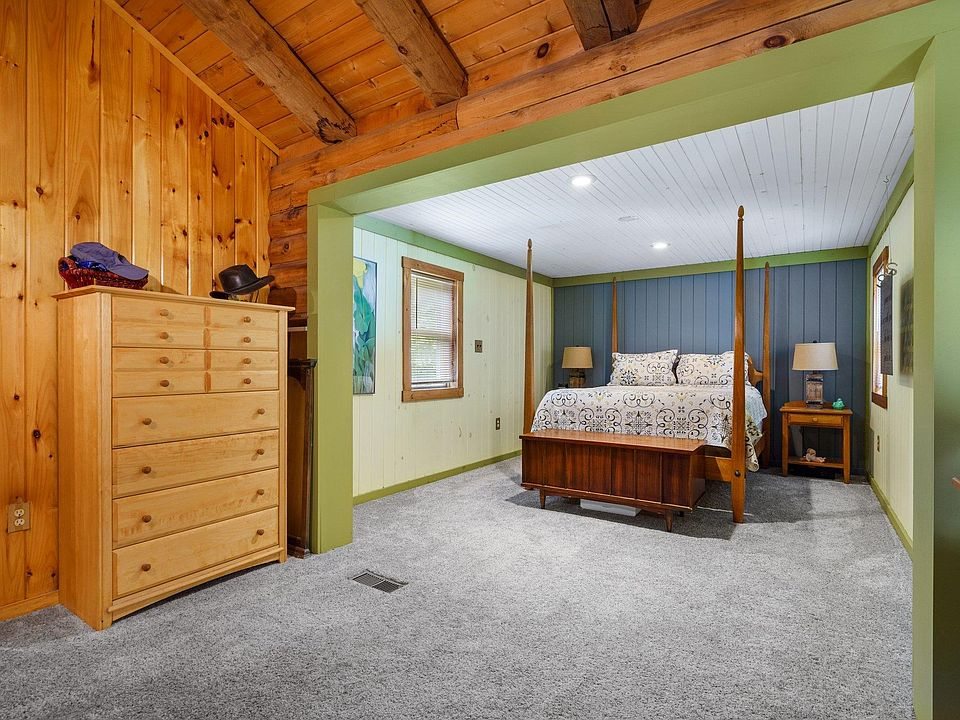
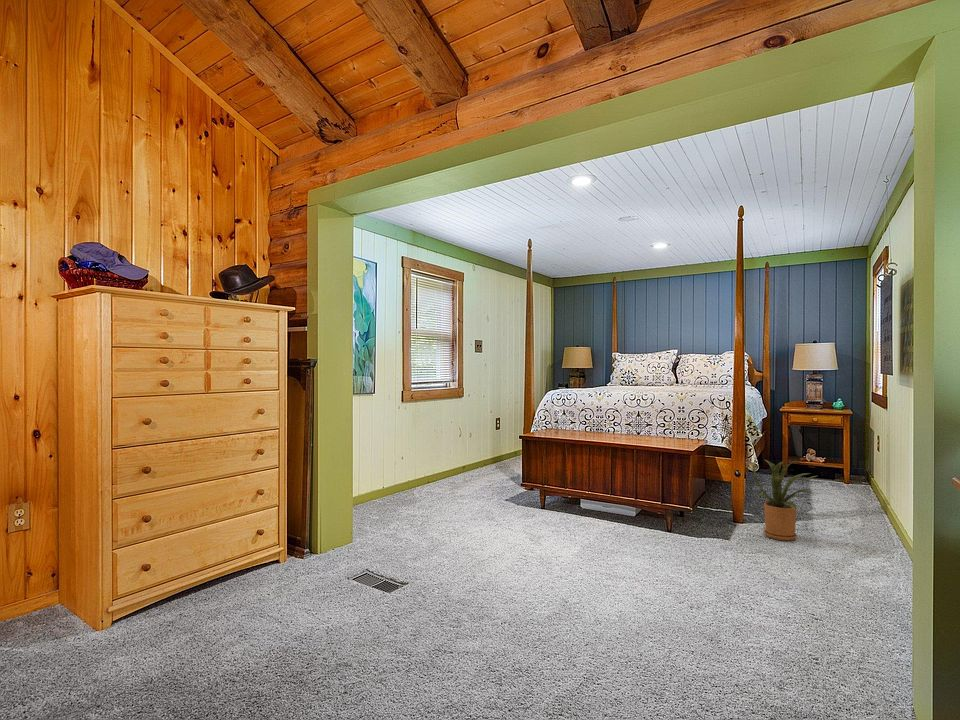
+ house plant [752,456,819,542]
